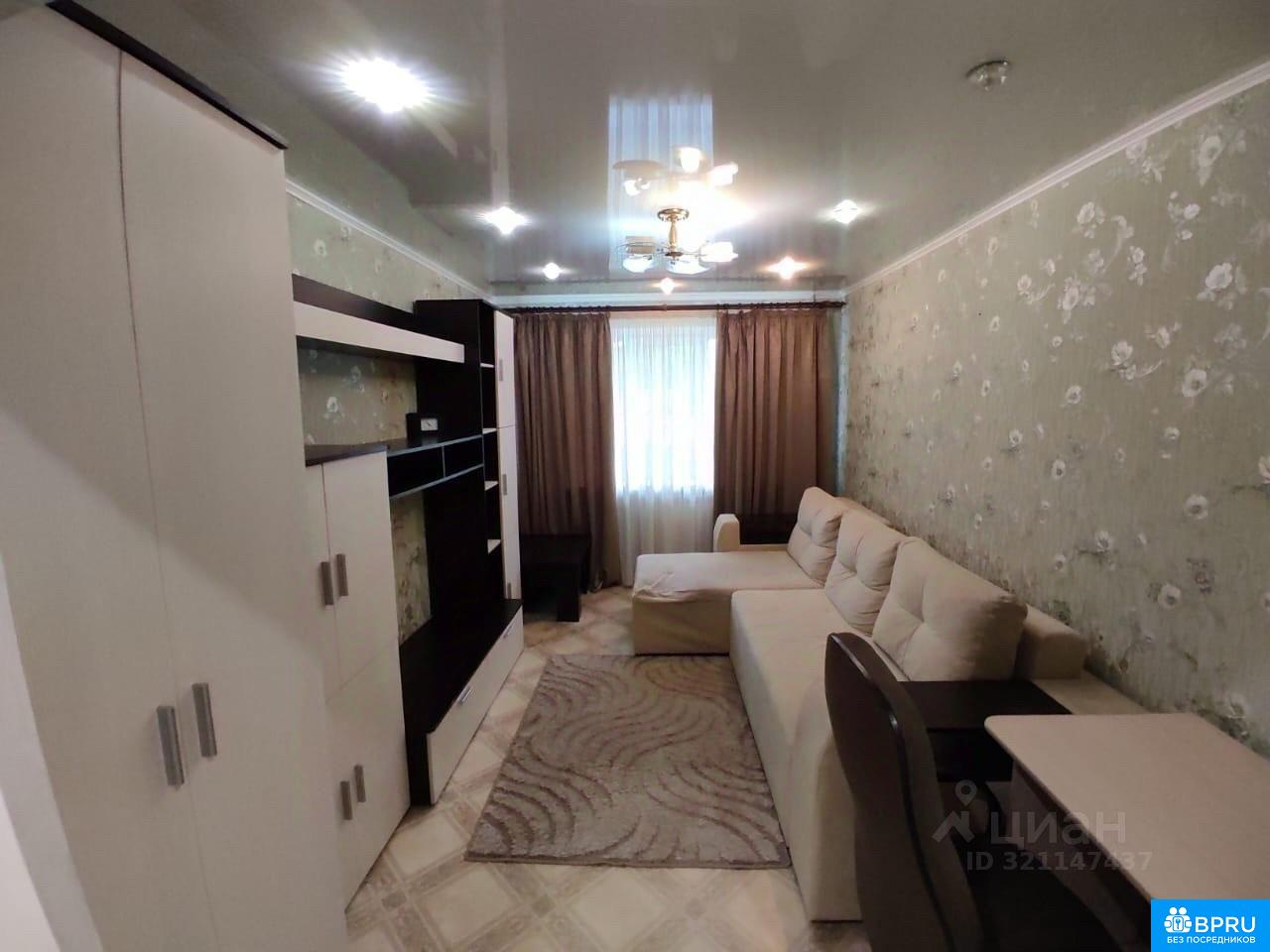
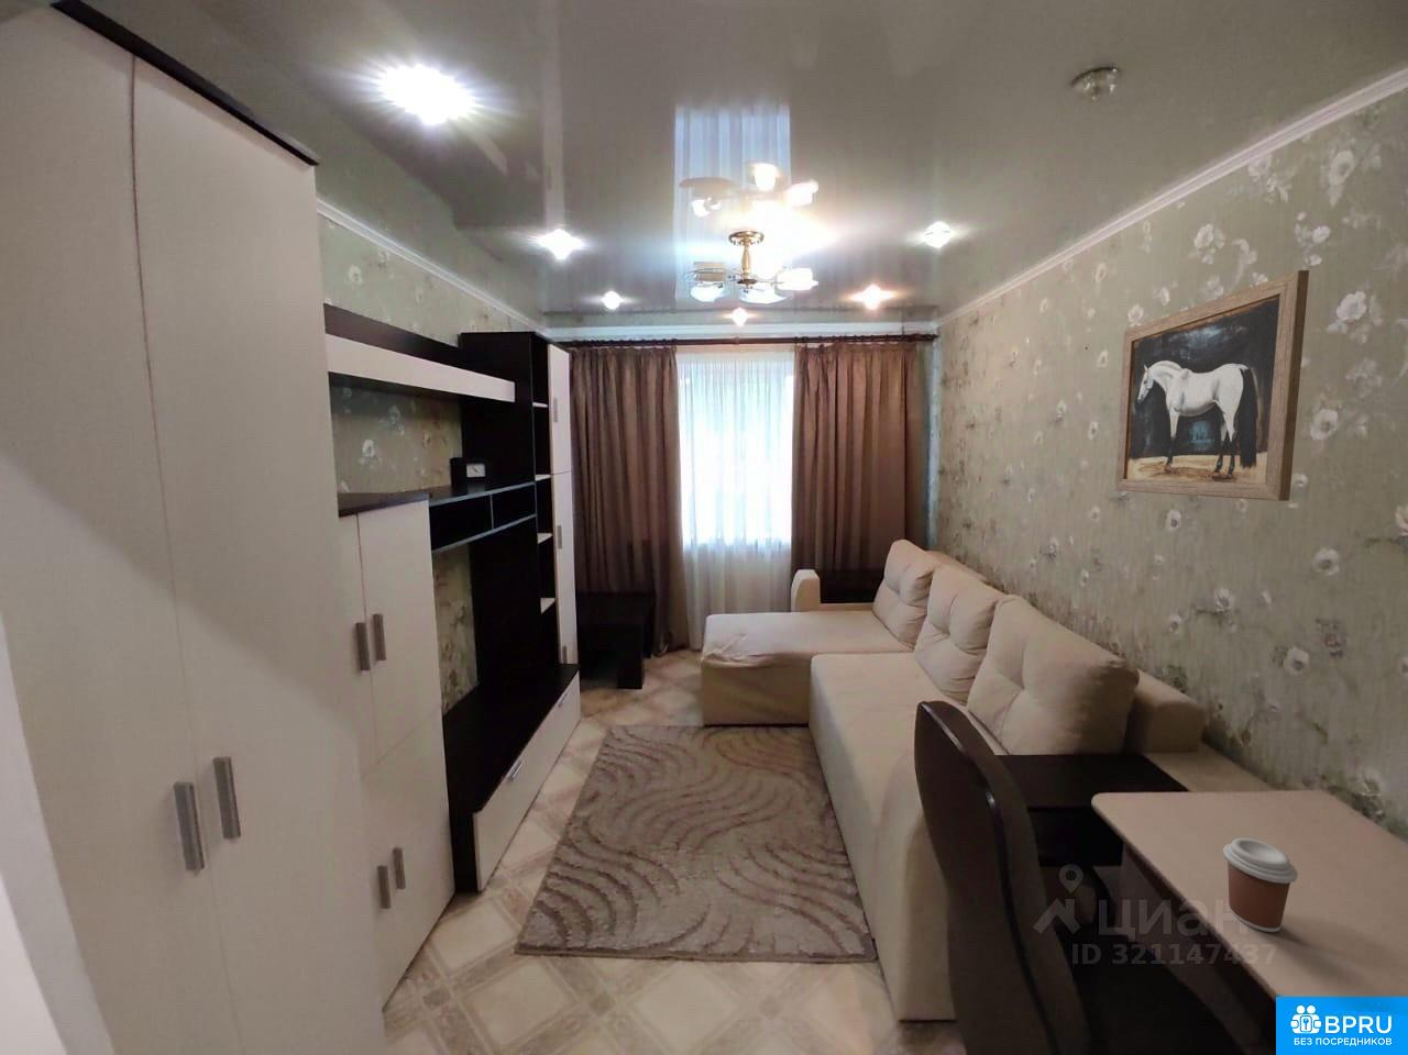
+ coffee cup [1222,838,1299,933]
+ wall art [1114,269,1310,502]
